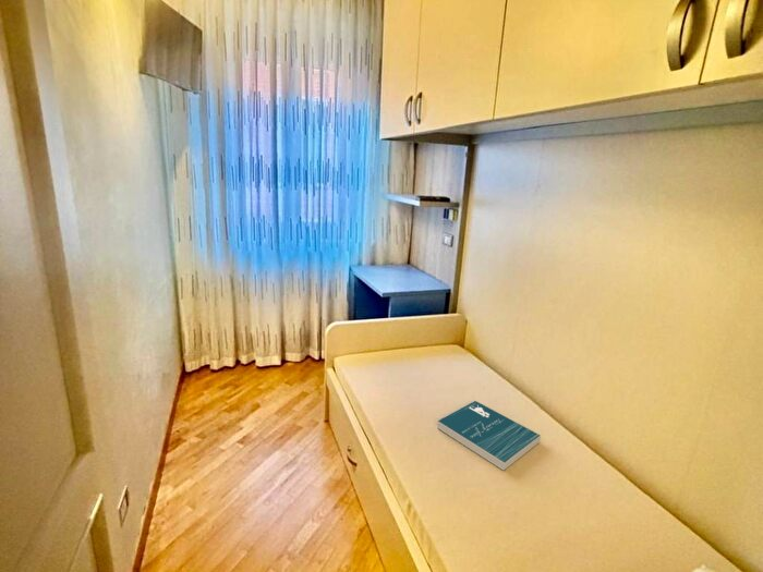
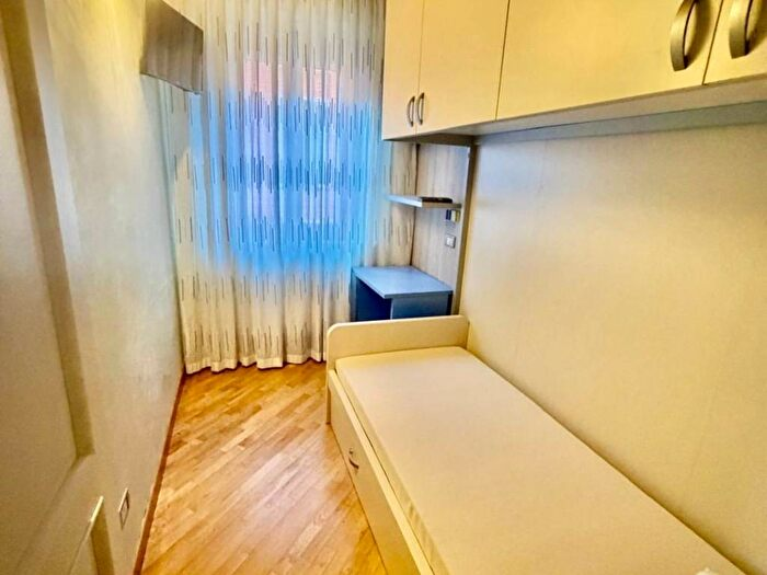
- book [436,400,542,472]
